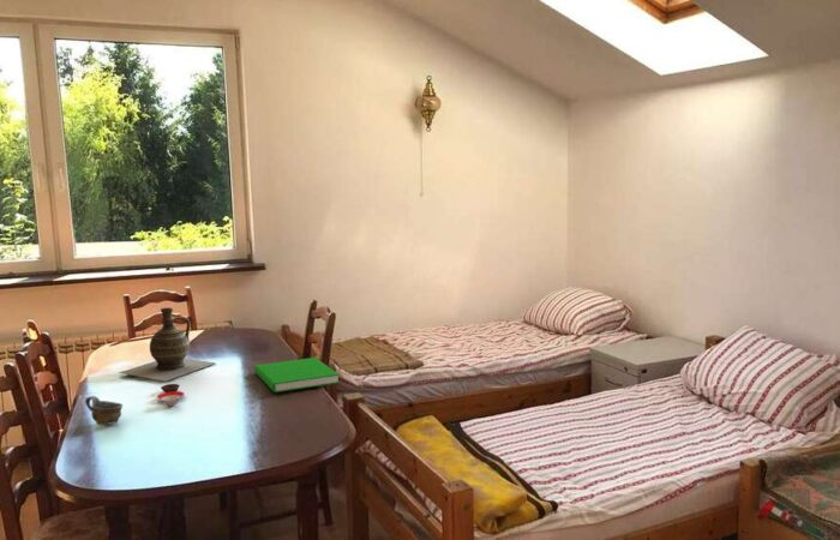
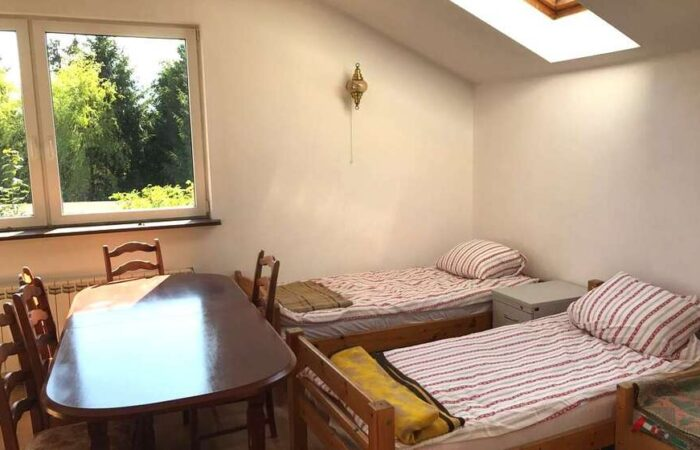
- ceramic jug [118,307,217,382]
- bowl [156,383,186,407]
- book [253,356,341,394]
- cup [84,395,124,426]
